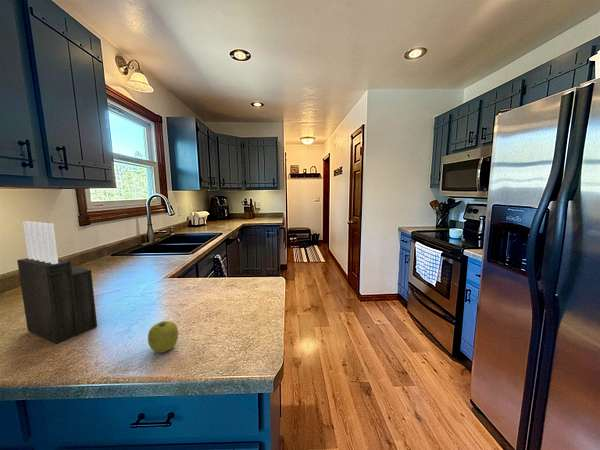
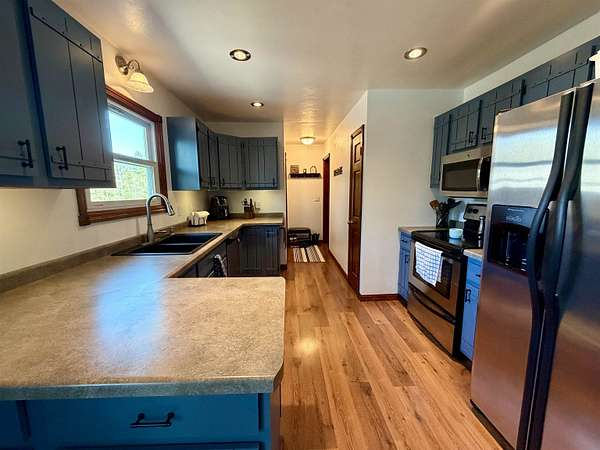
- knife block [16,220,98,345]
- fruit [147,320,179,354]
